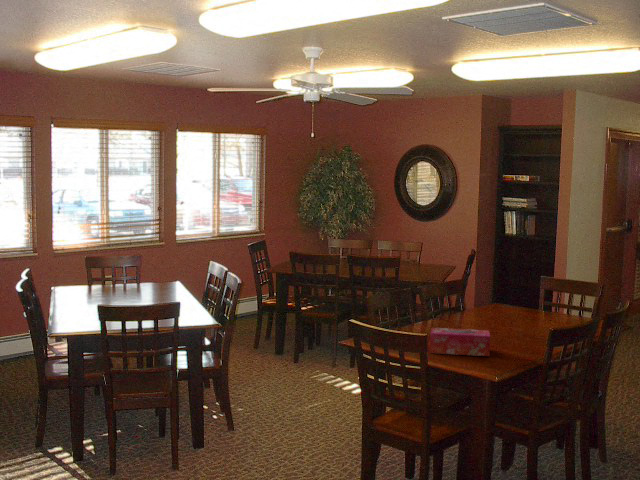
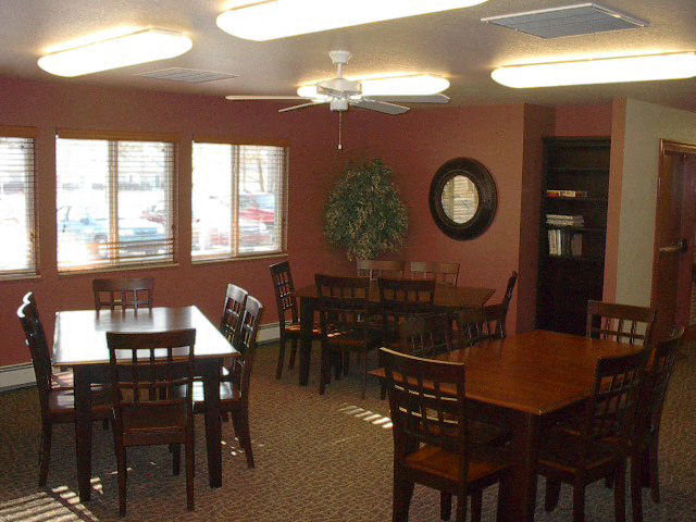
- tissue box [429,327,491,357]
